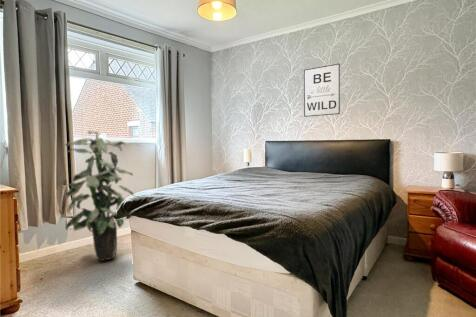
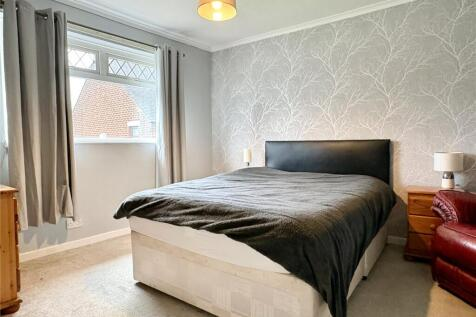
- indoor plant [64,130,135,262]
- wall art [303,63,341,118]
